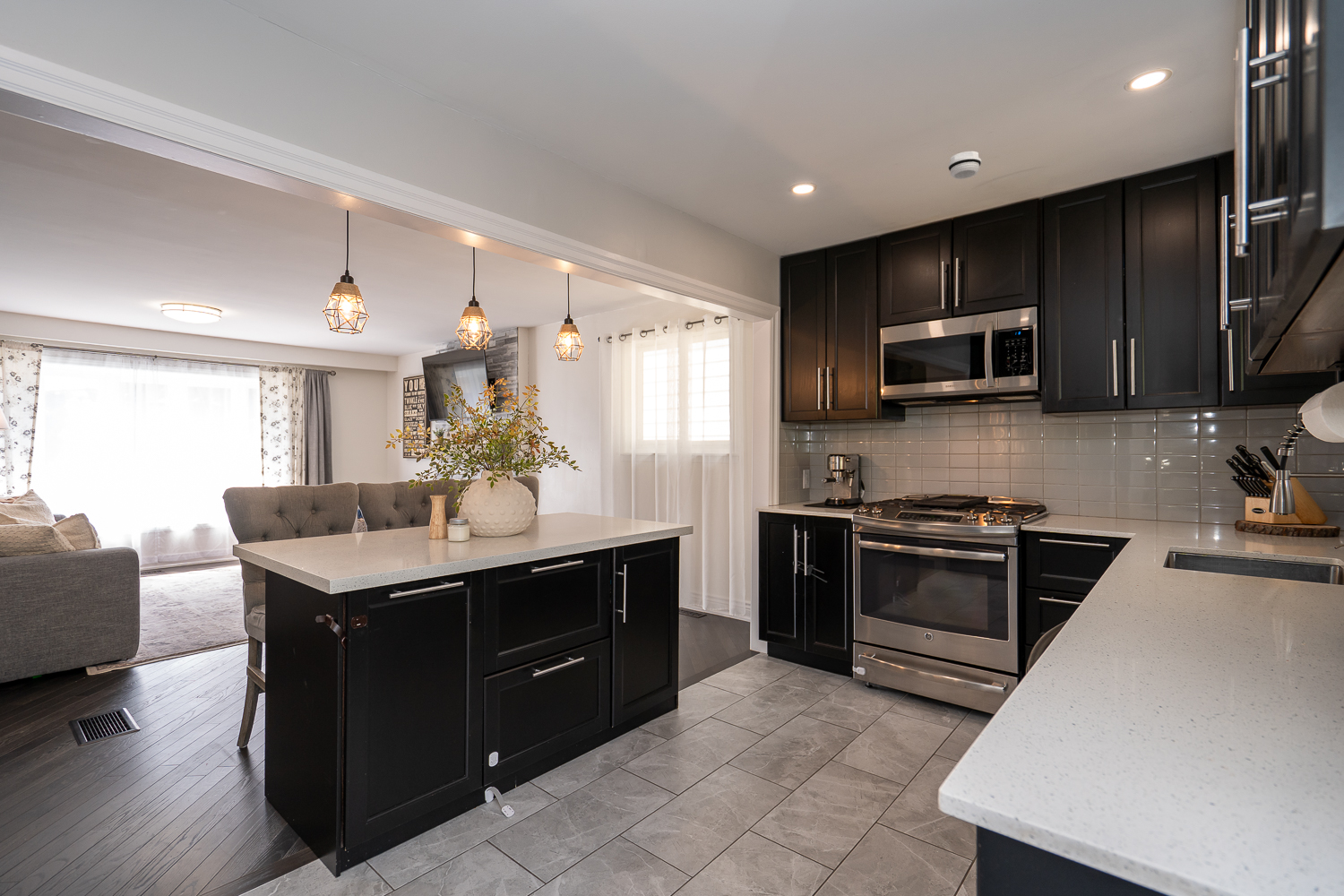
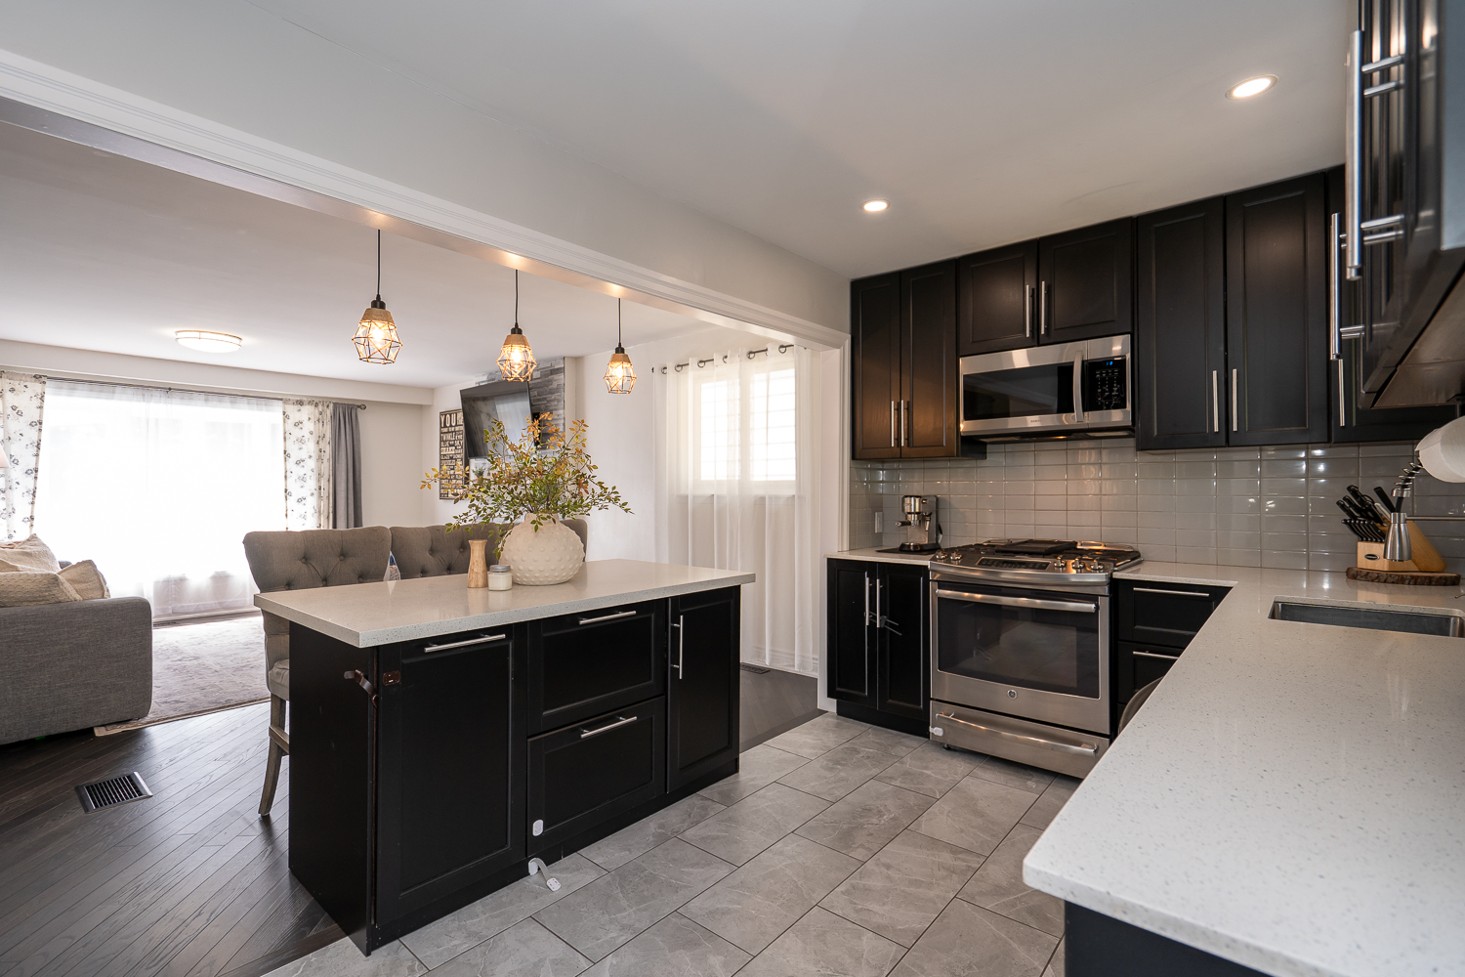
- smoke detector [947,151,982,180]
